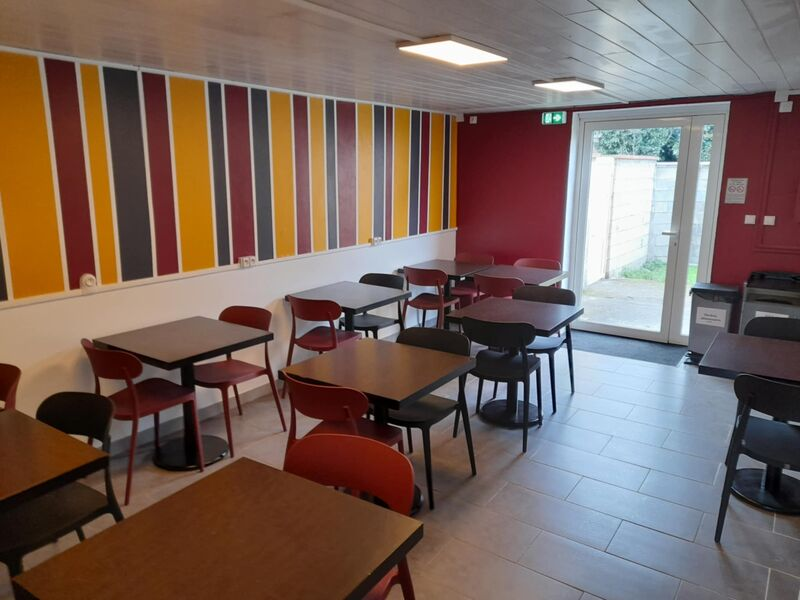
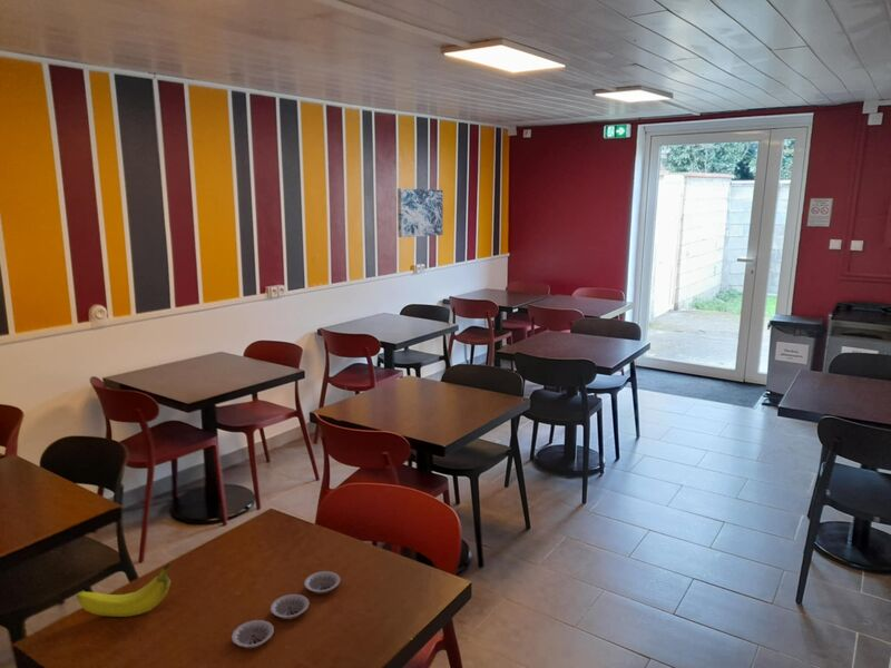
+ wall art [396,187,444,238]
+ fruit [76,562,172,618]
+ plate [231,570,341,649]
